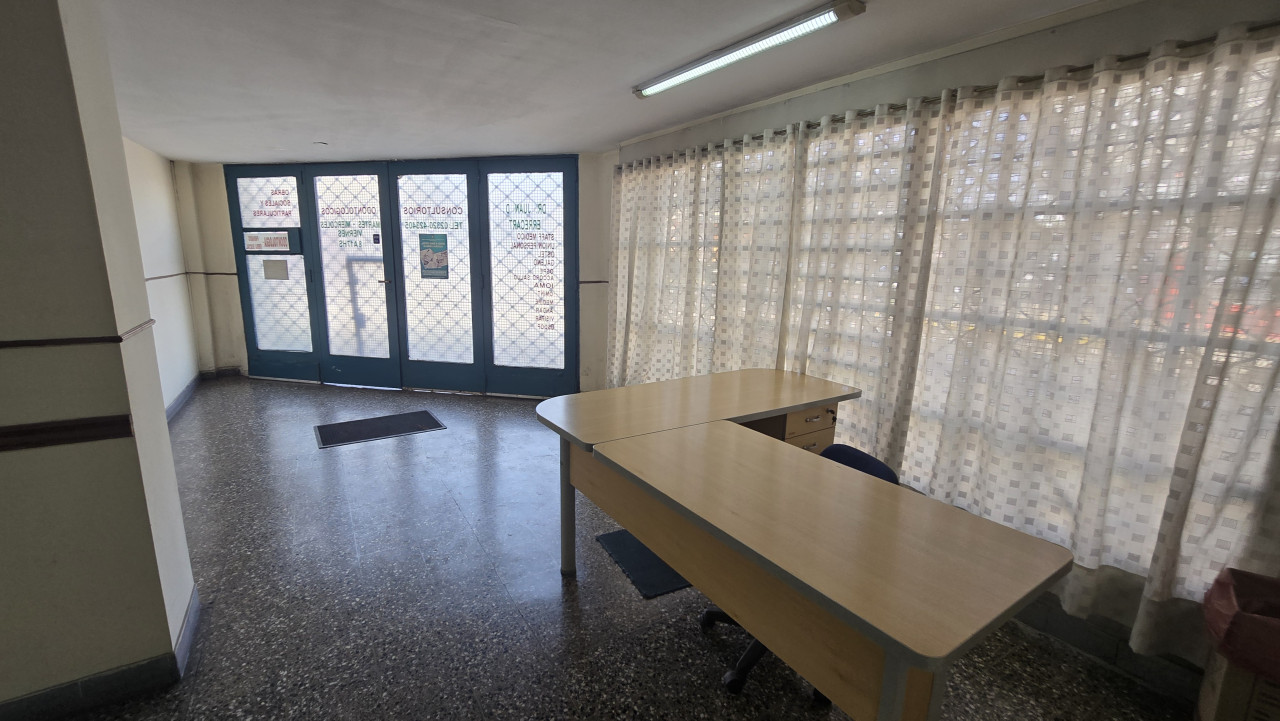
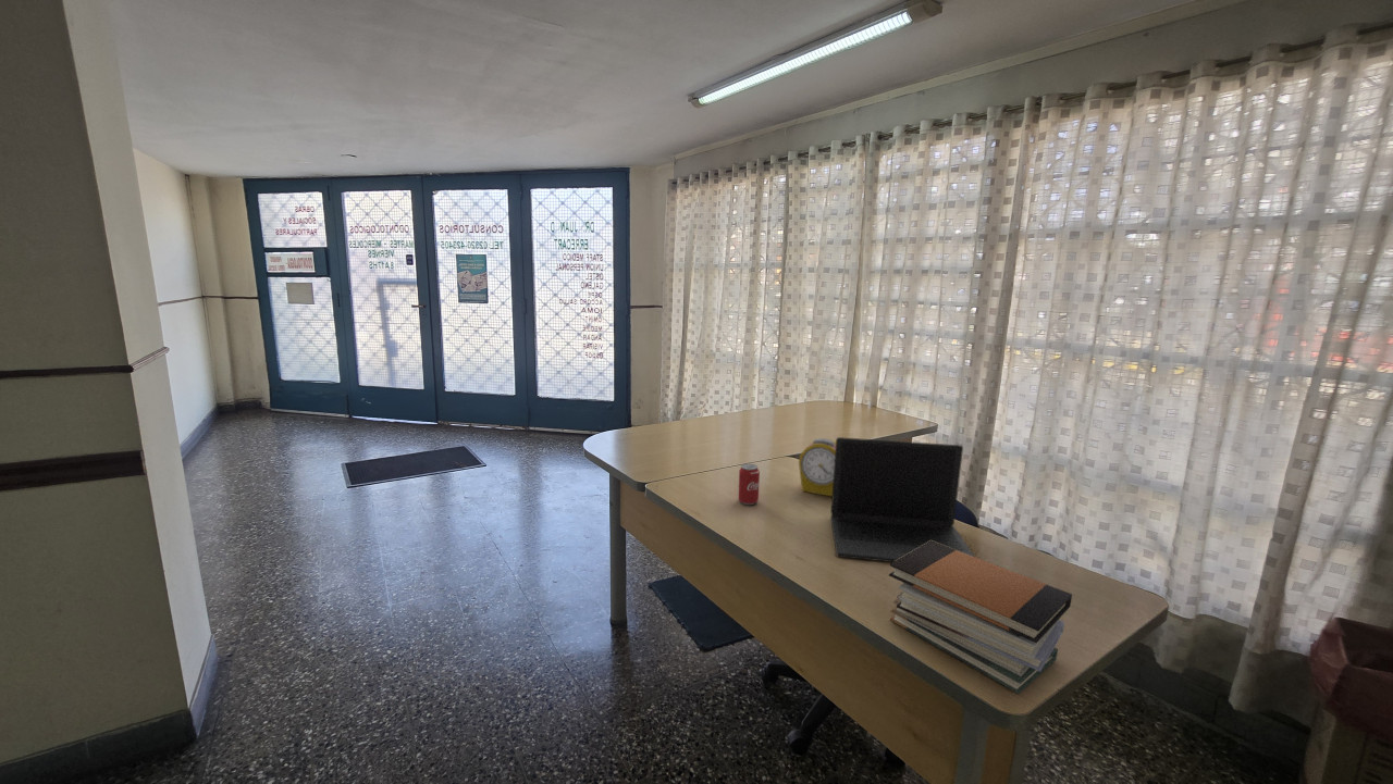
+ alarm clock [798,437,836,497]
+ laptop [829,436,975,563]
+ book stack [888,540,1073,695]
+ beverage can [737,463,761,506]
